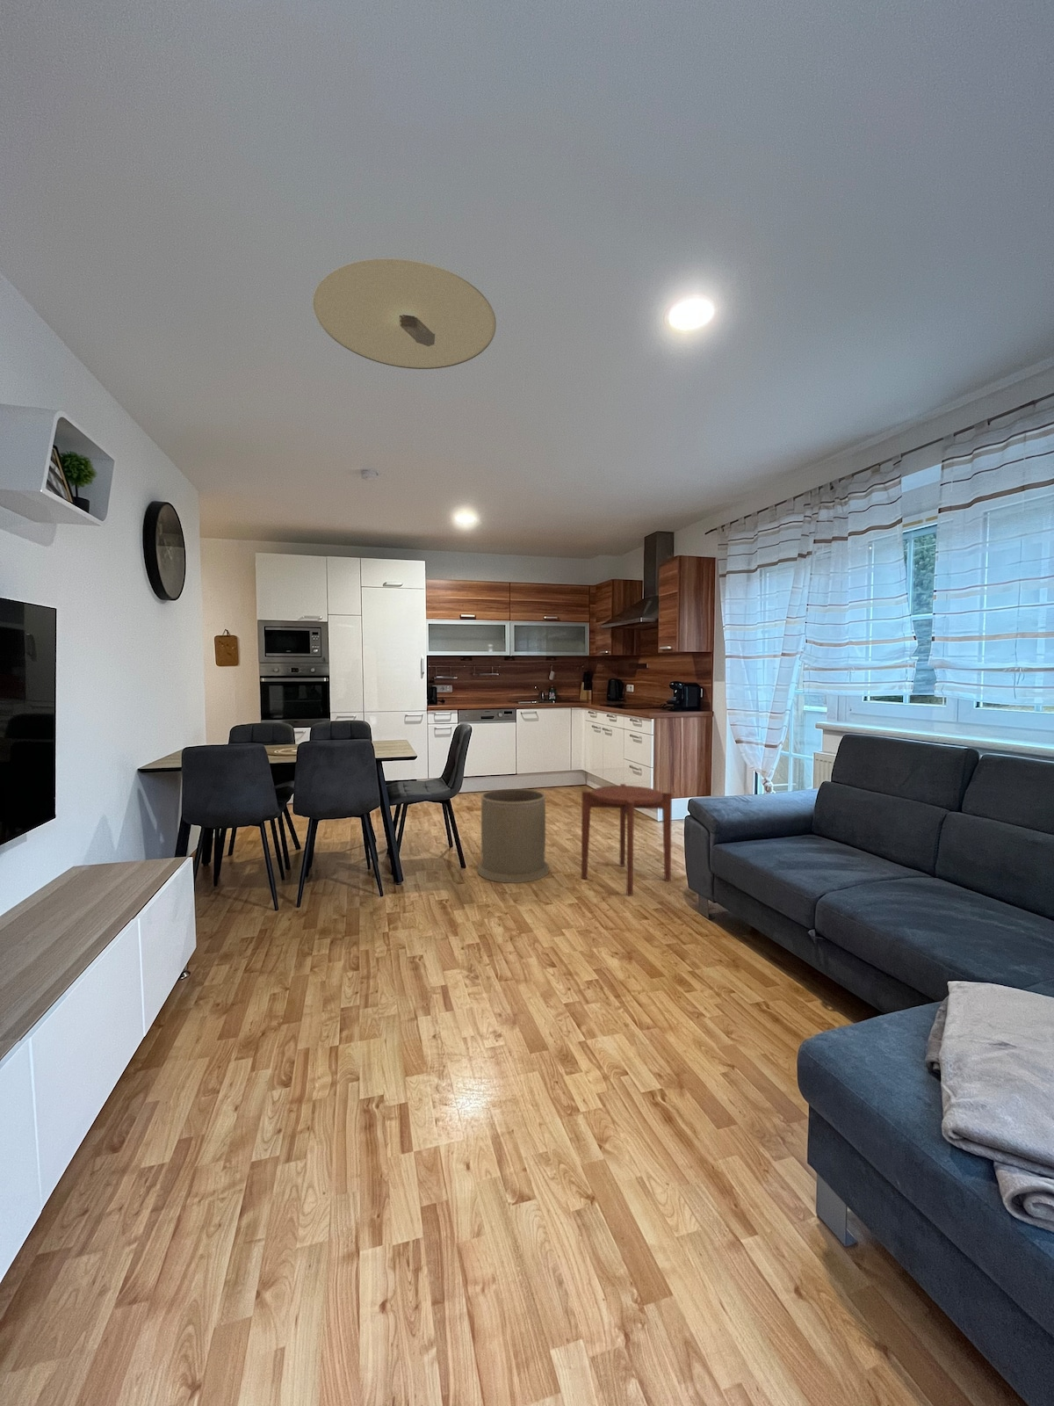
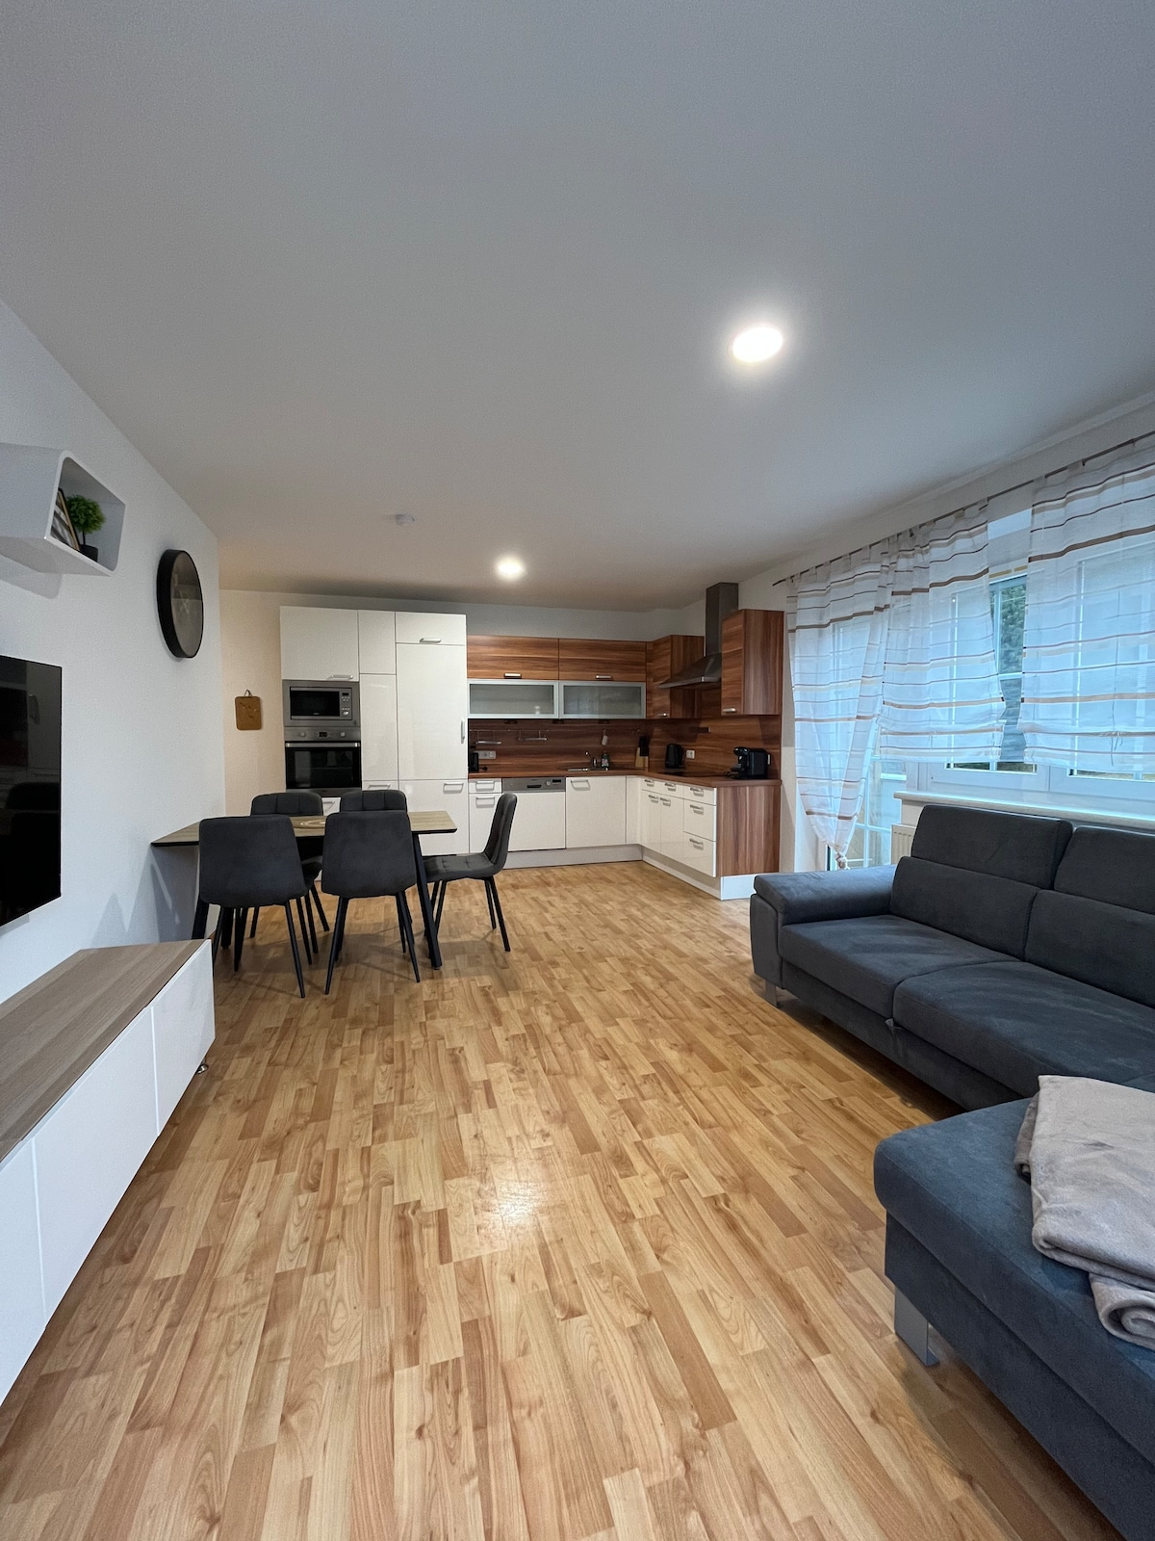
- side table [580,783,673,897]
- trash can [476,788,550,885]
- ceiling lamp [312,257,497,370]
